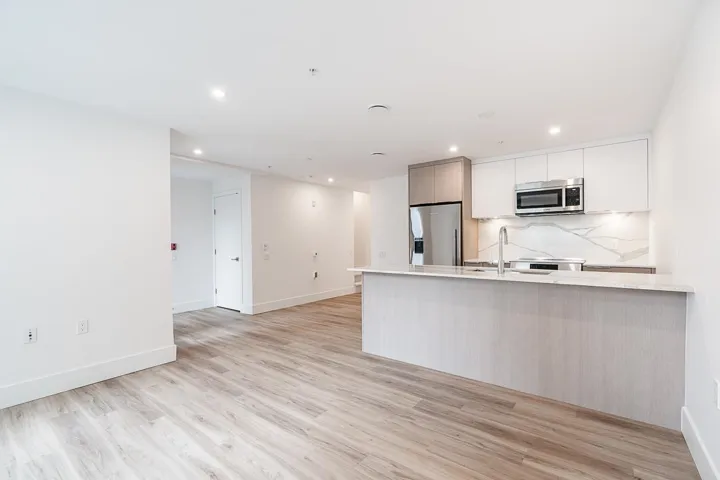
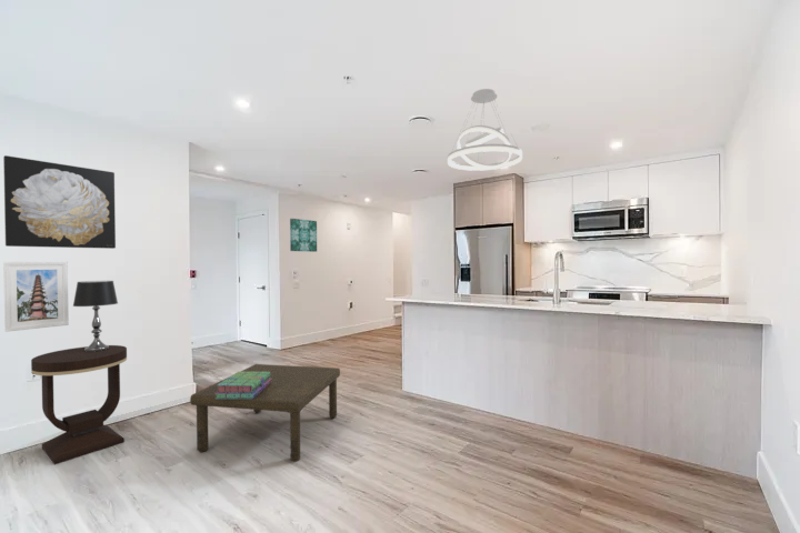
+ stack of books [214,371,272,399]
+ wall art [2,154,117,250]
+ pendant light [447,88,523,172]
+ wall art [289,218,318,253]
+ side table [30,344,128,465]
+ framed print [2,261,70,333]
+ table lamp [72,280,119,352]
+ coffee table [189,363,341,462]
